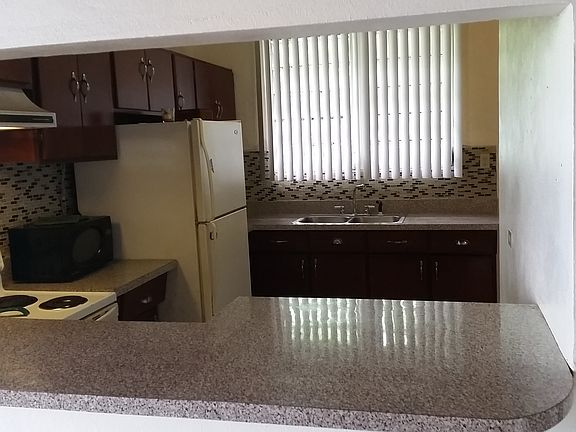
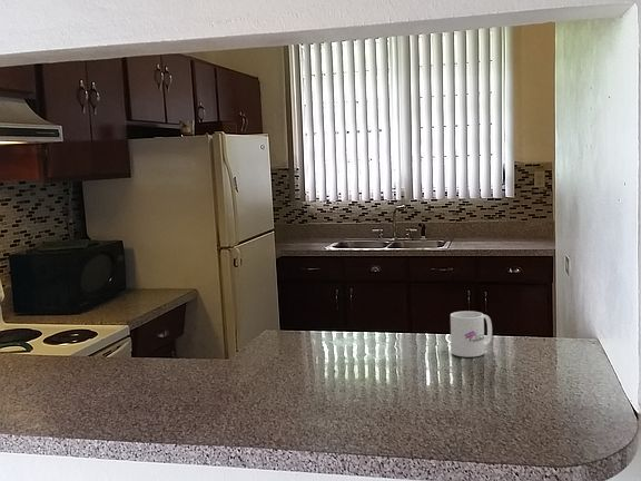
+ mug [450,311,493,359]
